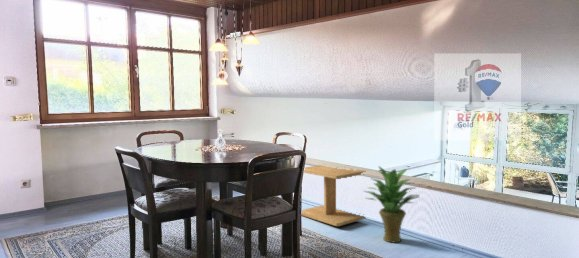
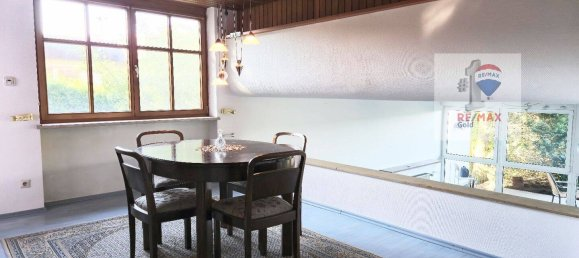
- side table [300,164,367,227]
- potted plant [363,165,421,244]
